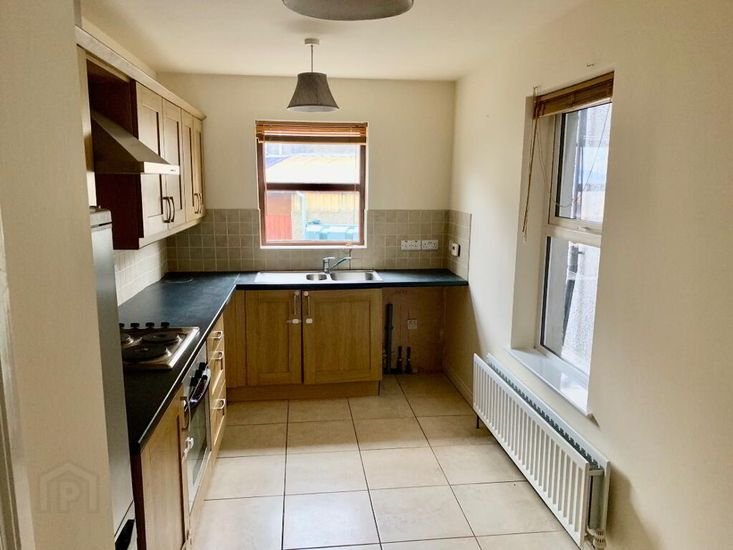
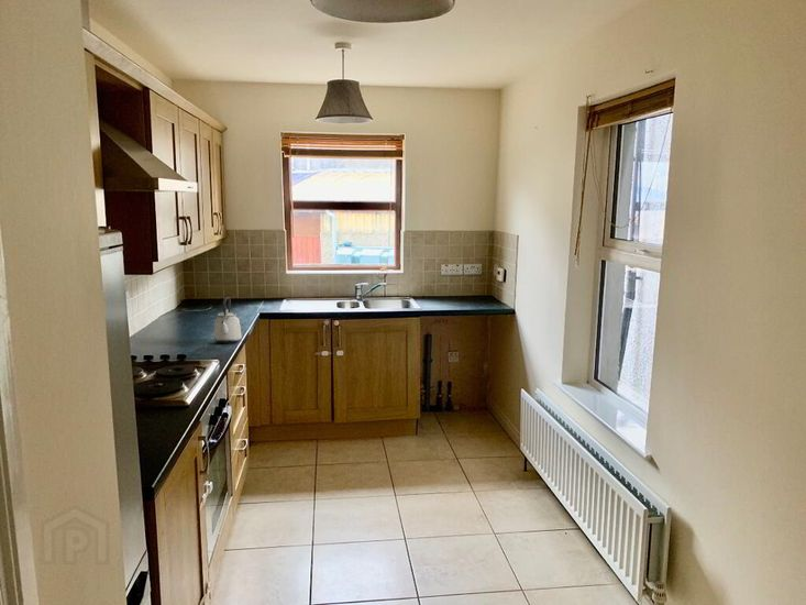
+ kettle [213,296,243,344]
